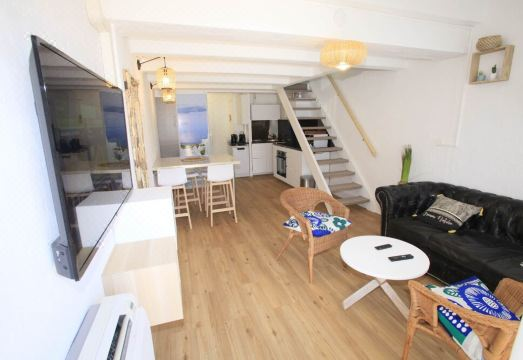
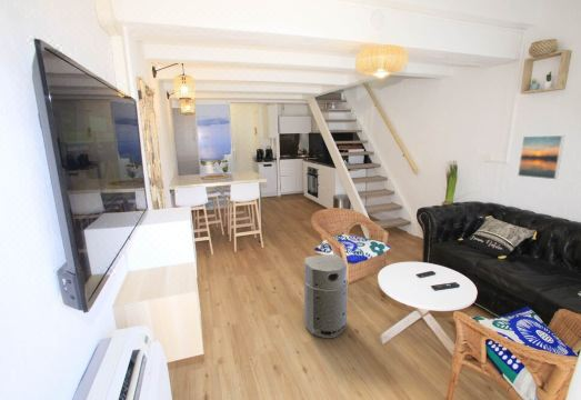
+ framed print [517,134,565,181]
+ air purifier [303,253,349,339]
